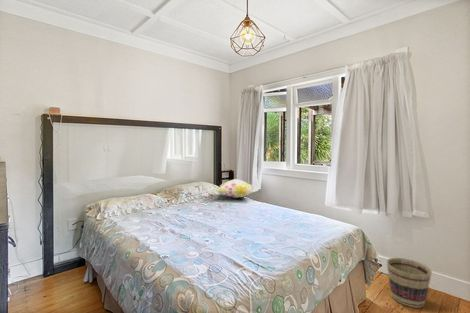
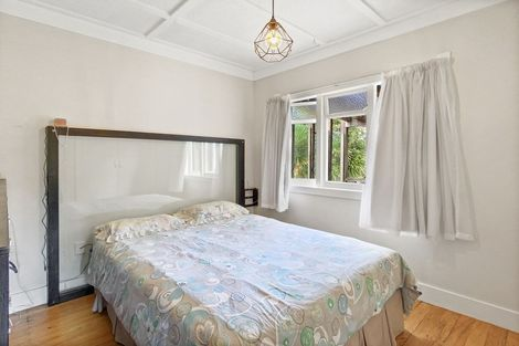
- basket [386,257,433,309]
- decorative pillow [216,178,255,199]
